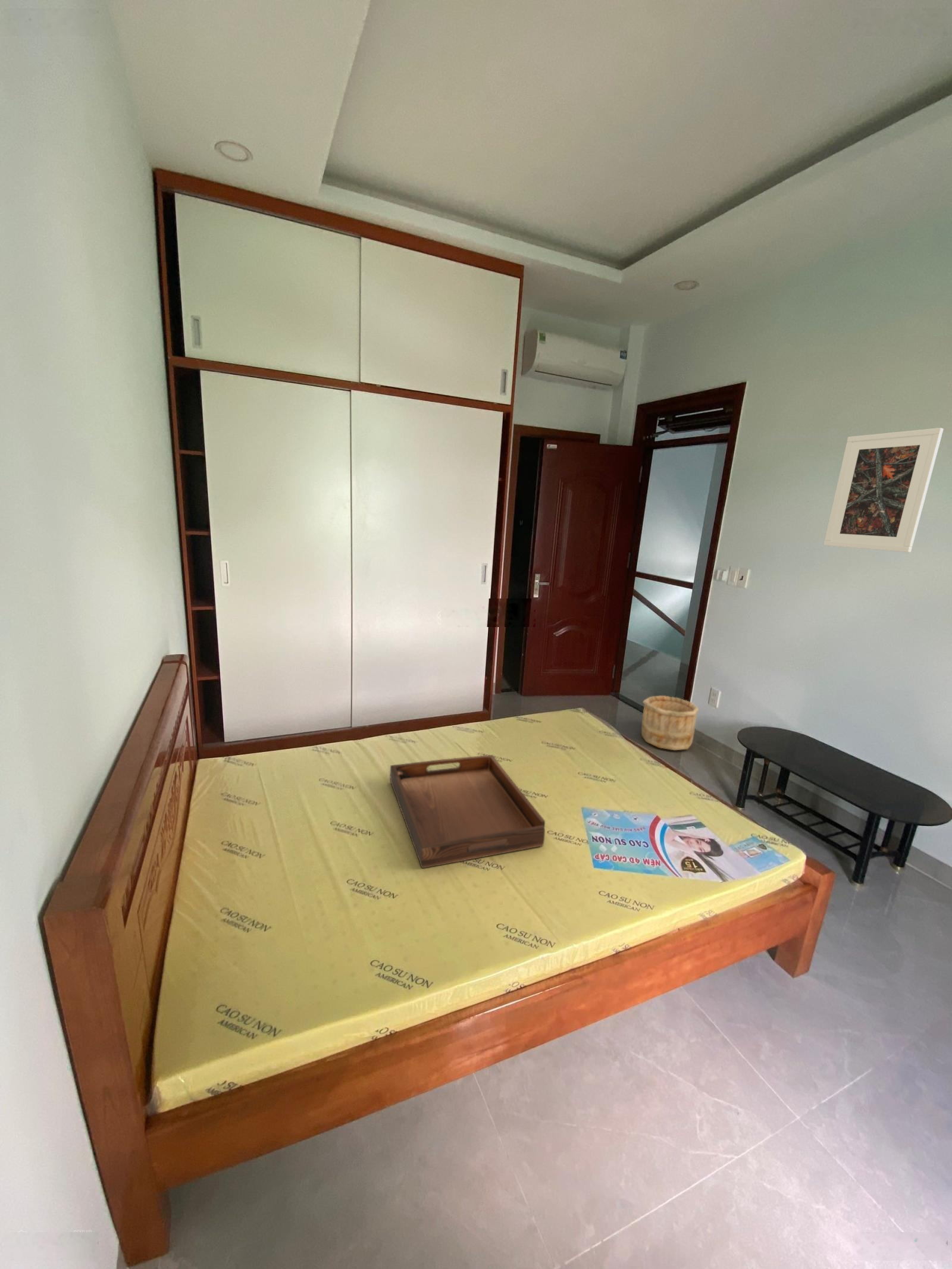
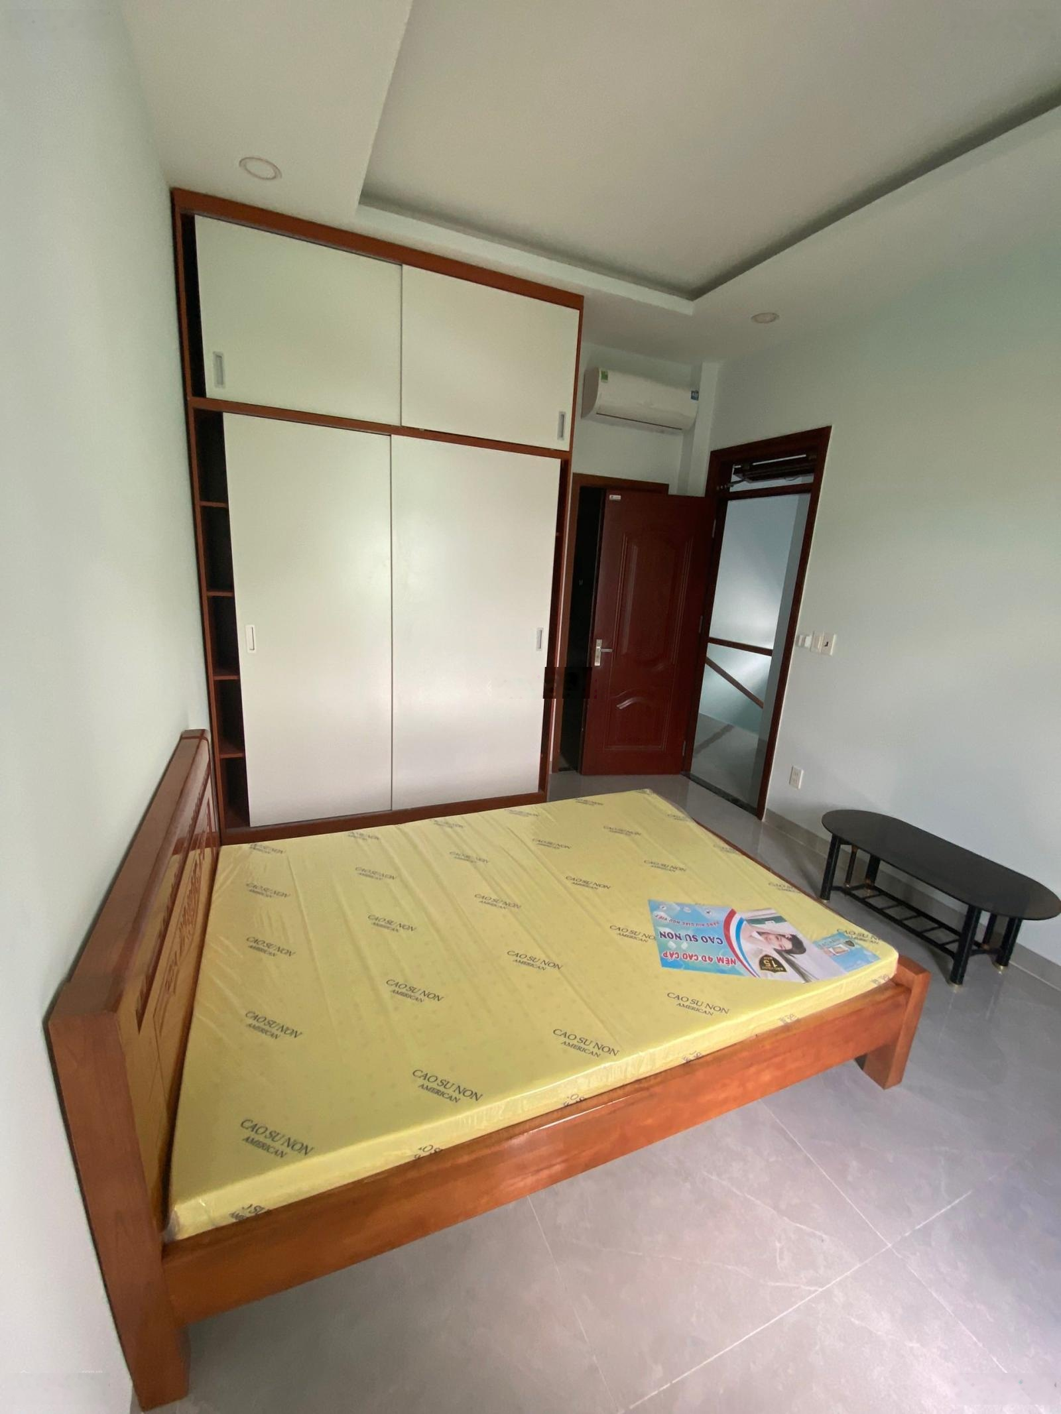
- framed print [823,427,944,553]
- serving tray [390,754,546,869]
- wooden bucket [641,695,700,751]
